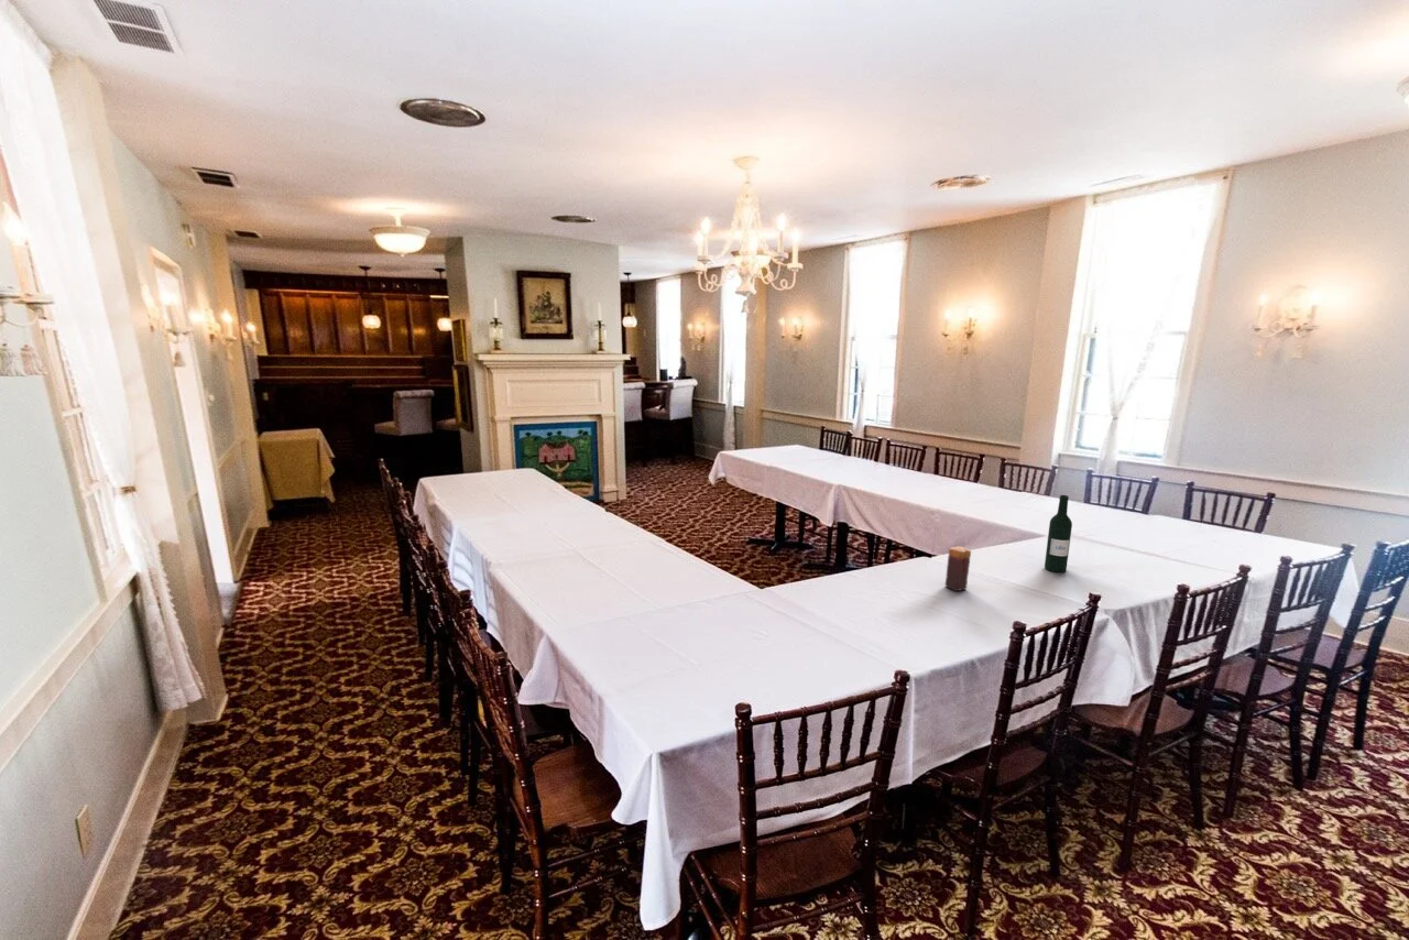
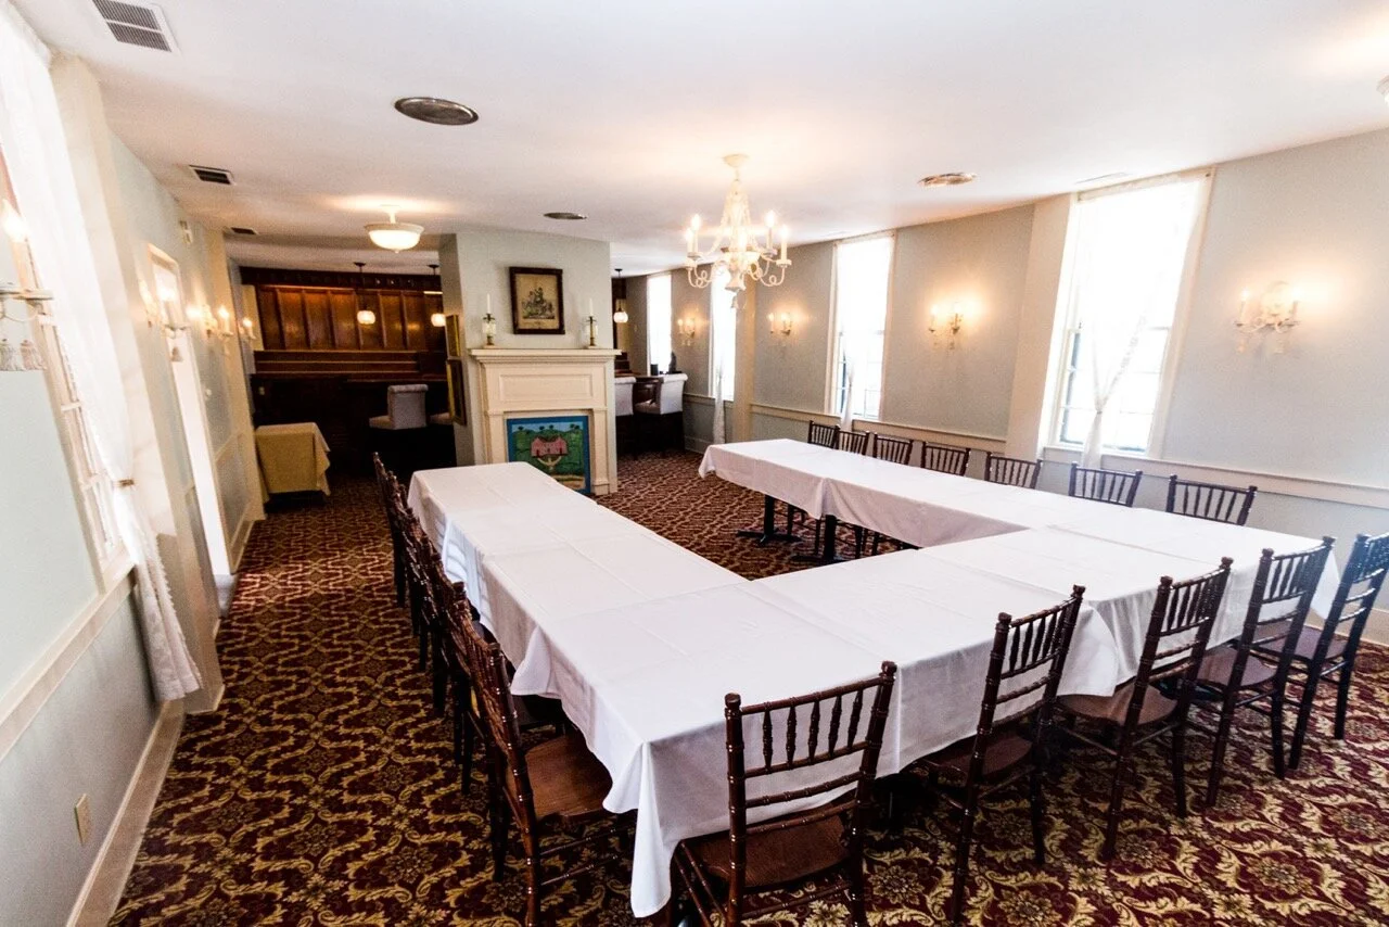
- candle [944,545,972,592]
- wine bottle [1044,494,1073,573]
